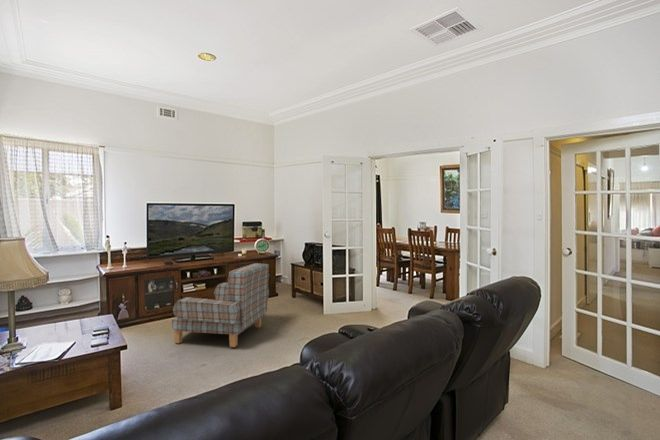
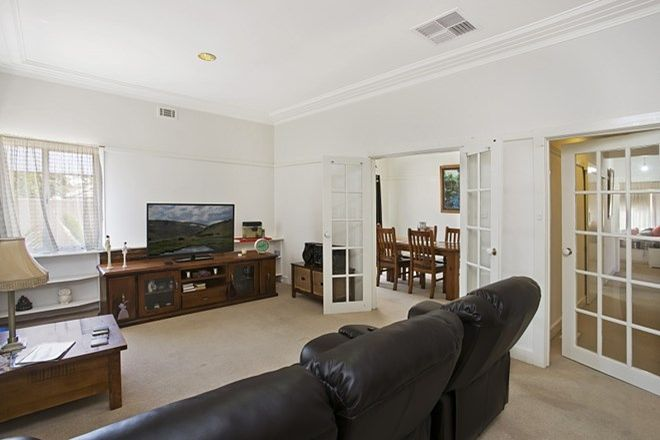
- armchair [171,262,270,348]
